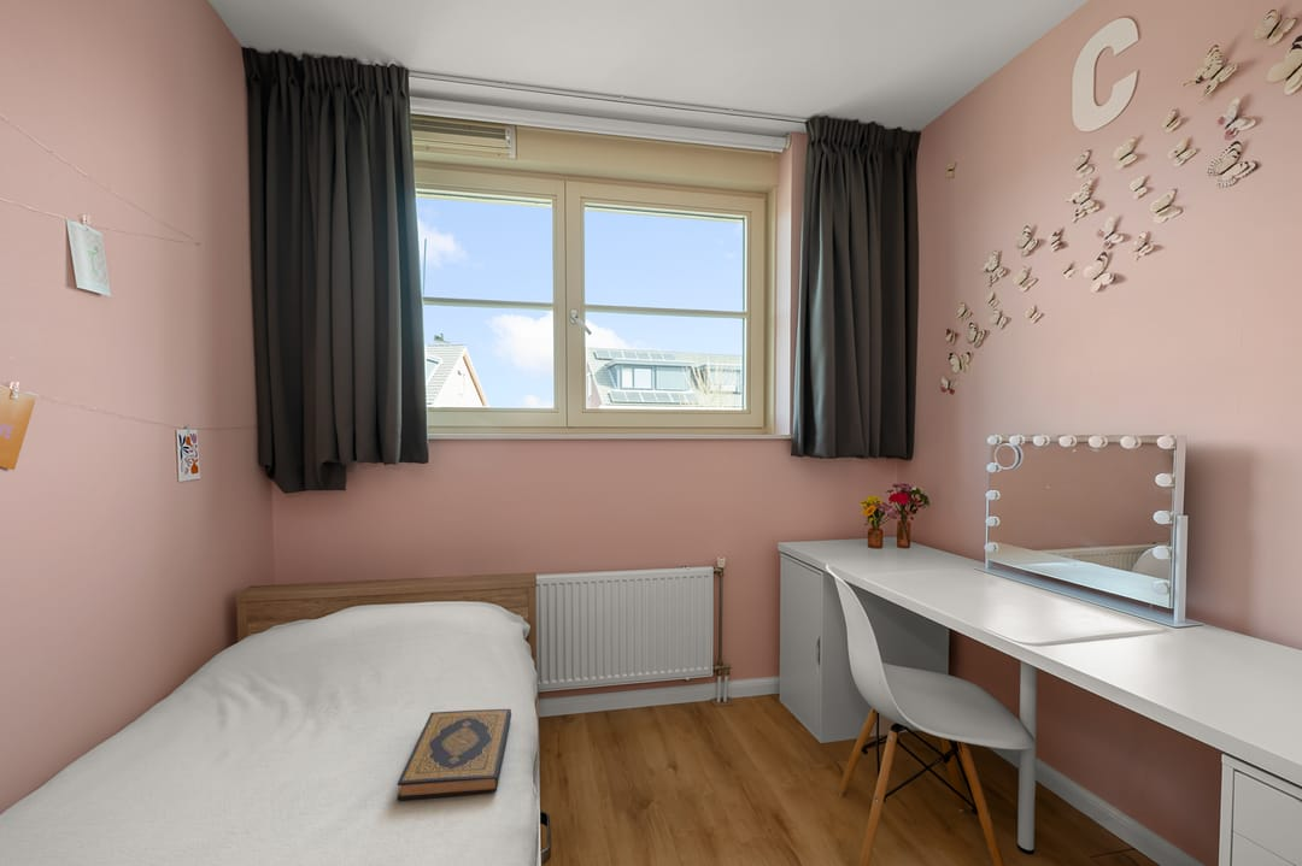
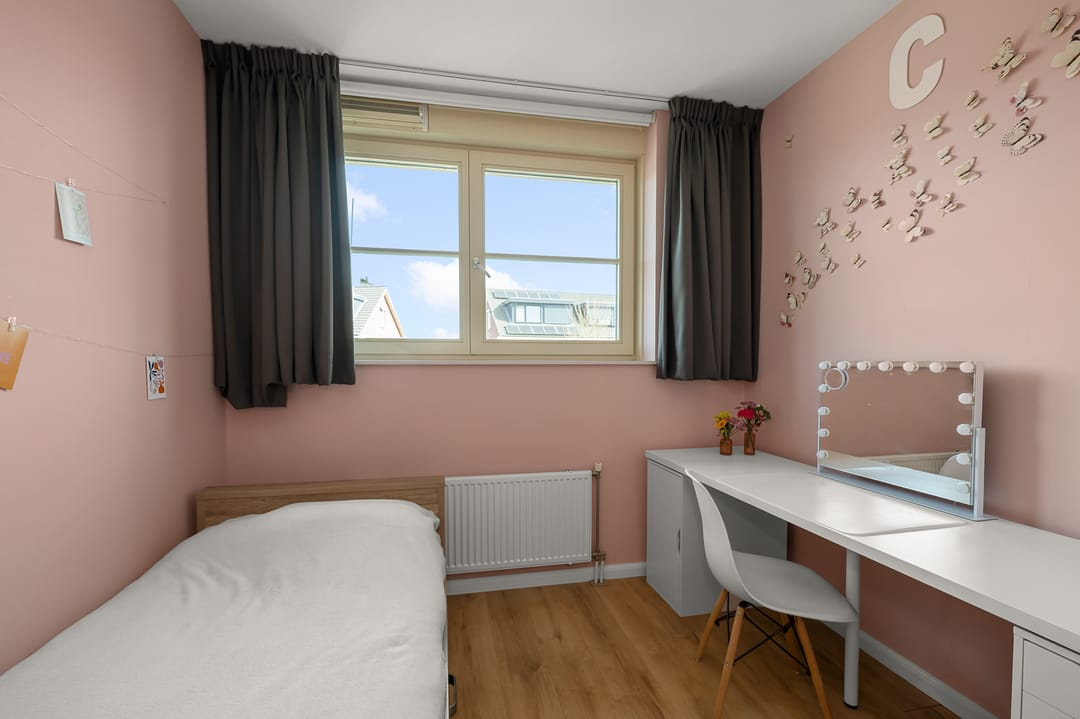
- hardback book [397,708,512,801]
